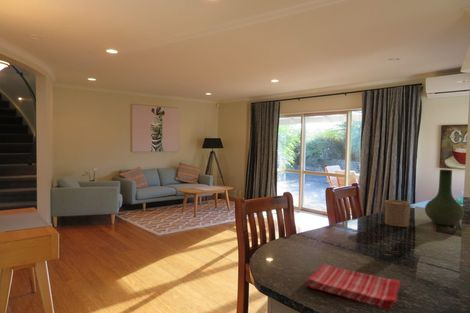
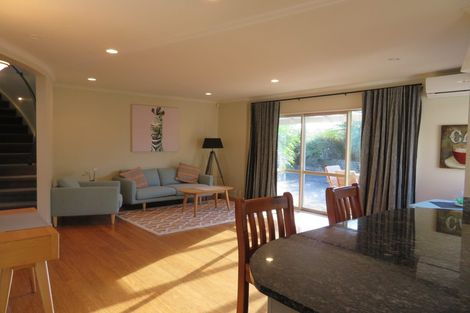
- cup [384,199,412,228]
- vase [424,169,465,226]
- dish towel [304,263,402,311]
